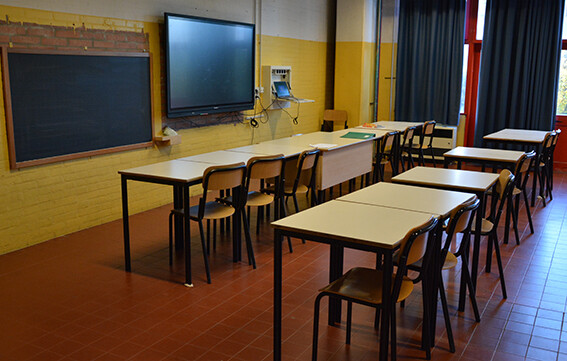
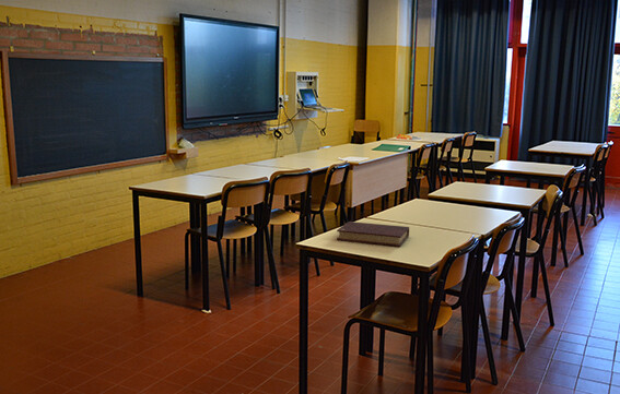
+ book [336,220,410,248]
